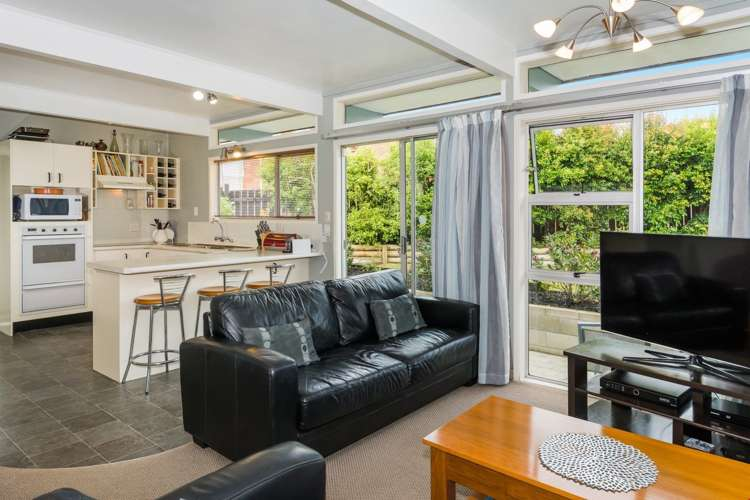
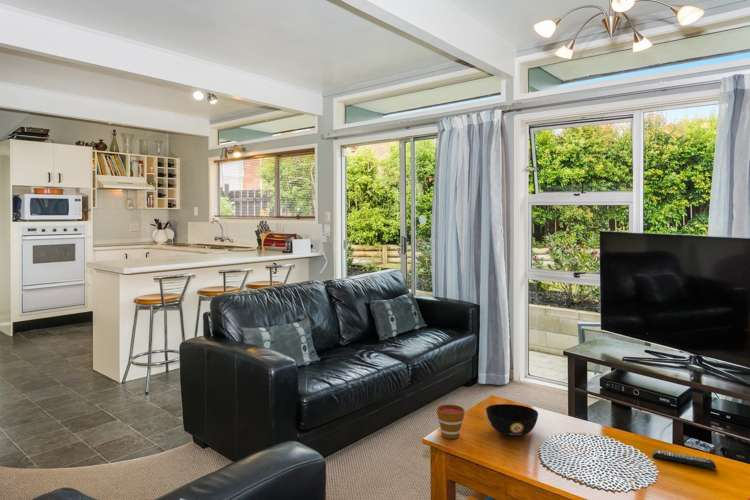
+ bowl [485,403,539,437]
+ remote control [651,449,718,470]
+ cup [436,403,466,440]
